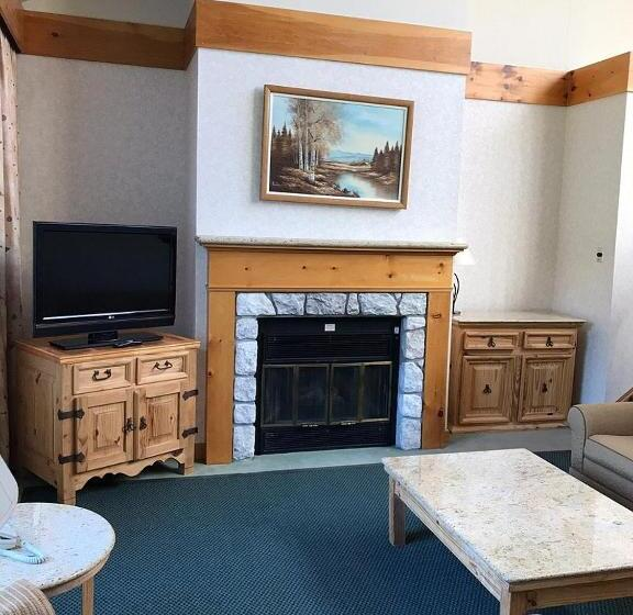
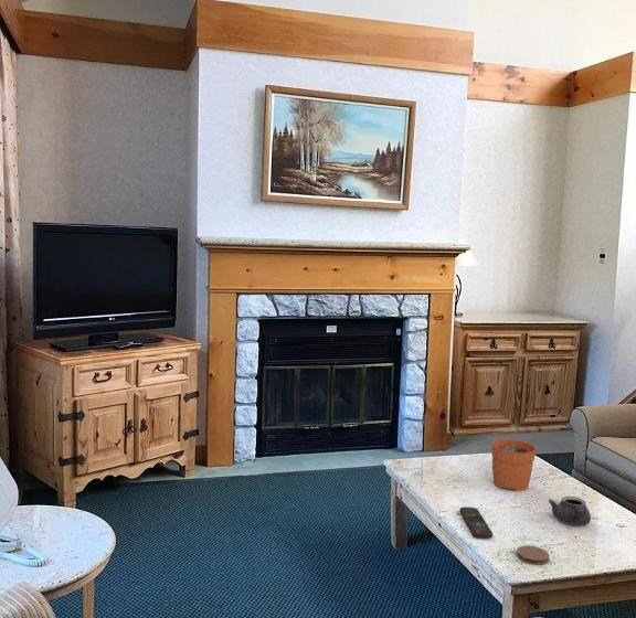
+ plant pot [490,427,537,492]
+ remote control [458,505,494,540]
+ coaster [516,544,551,566]
+ teapot [548,496,592,526]
